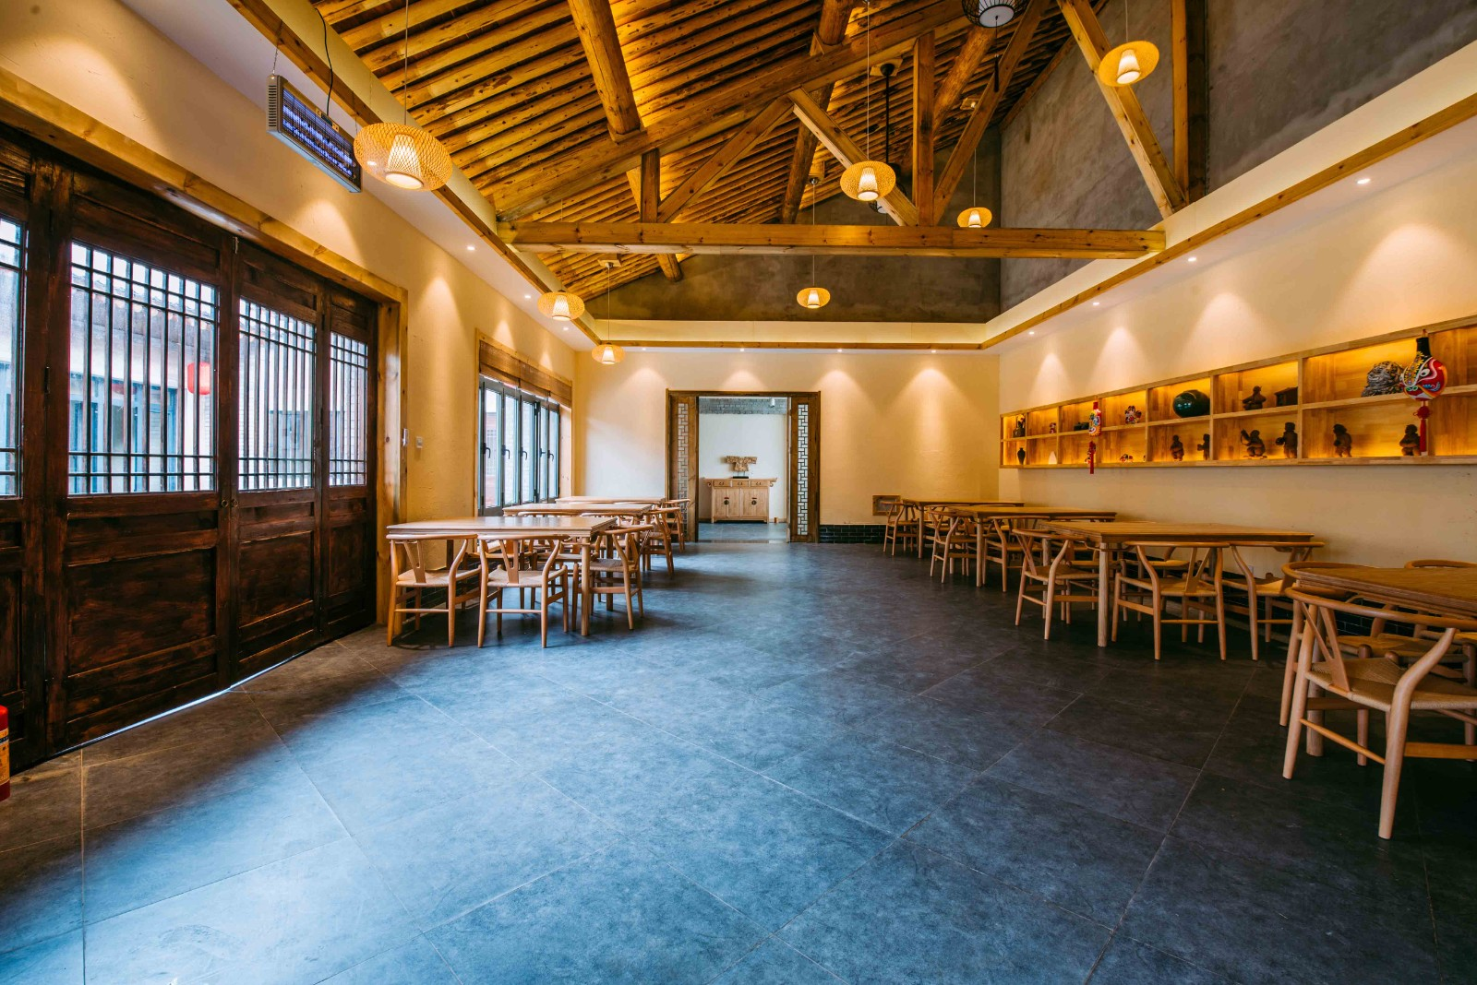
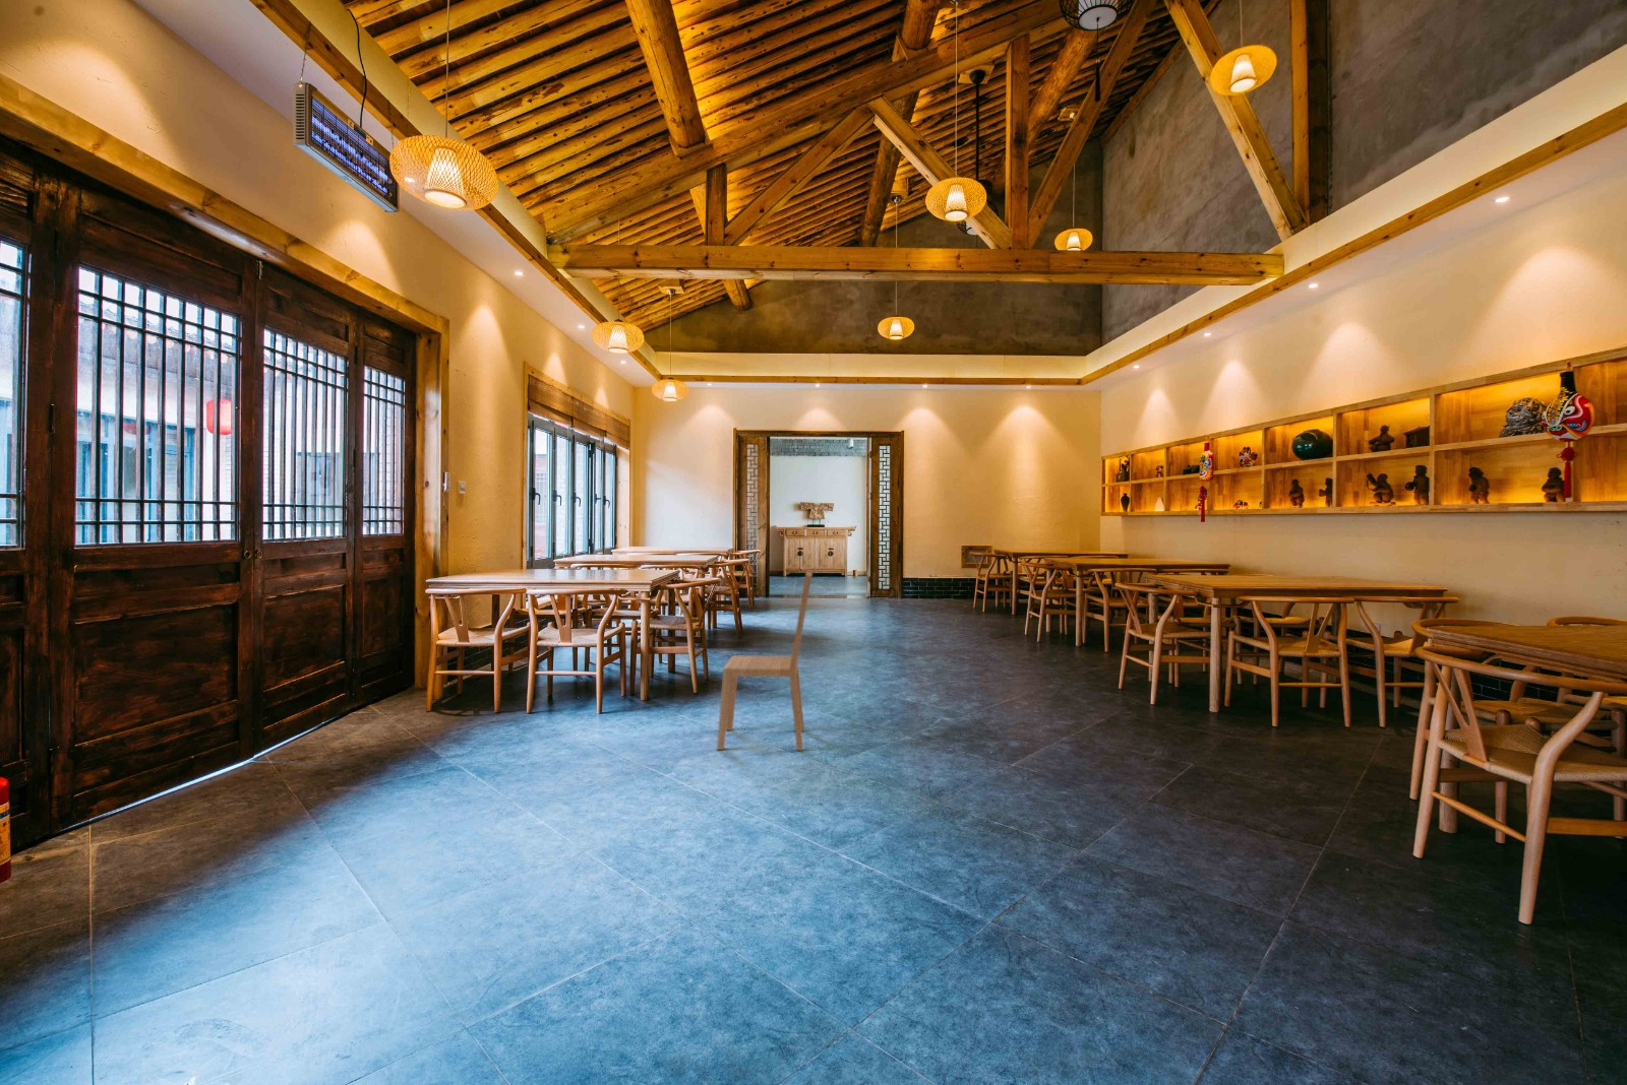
+ dining chair [716,570,813,752]
